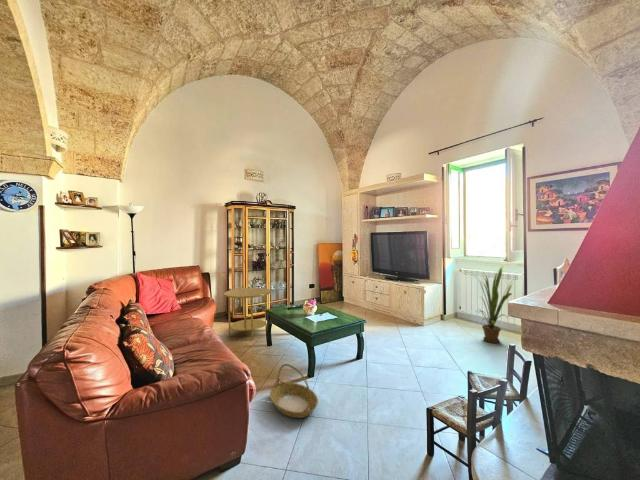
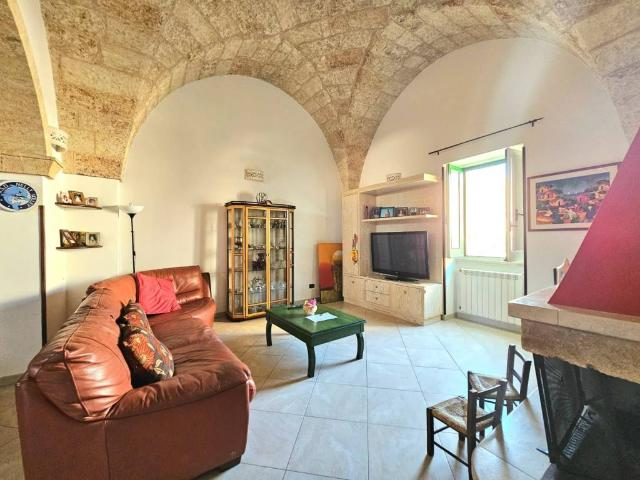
- basket [269,363,319,419]
- side table [223,287,272,341]
- house plant [471,265,516,344]
